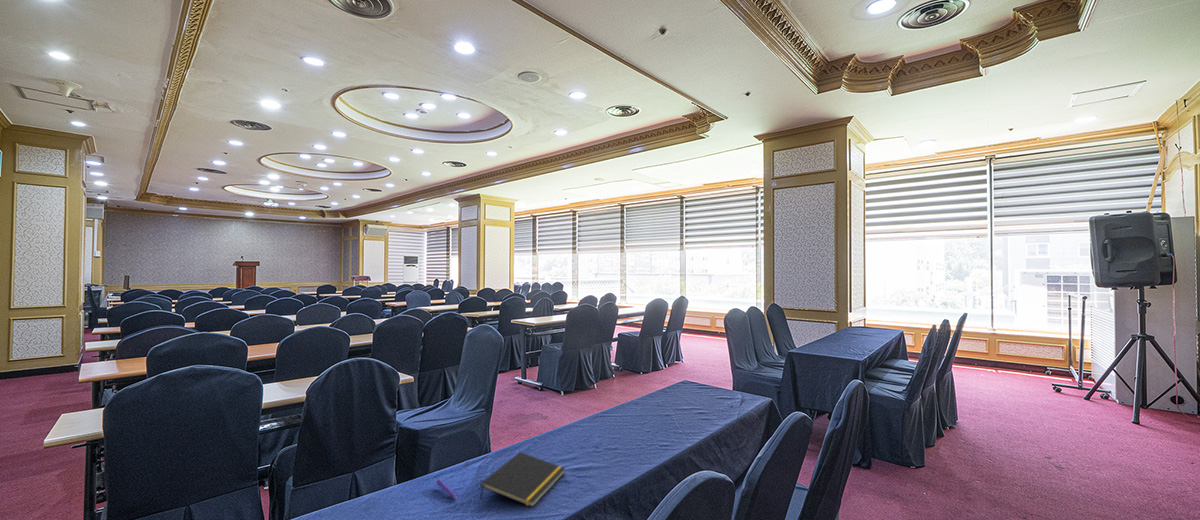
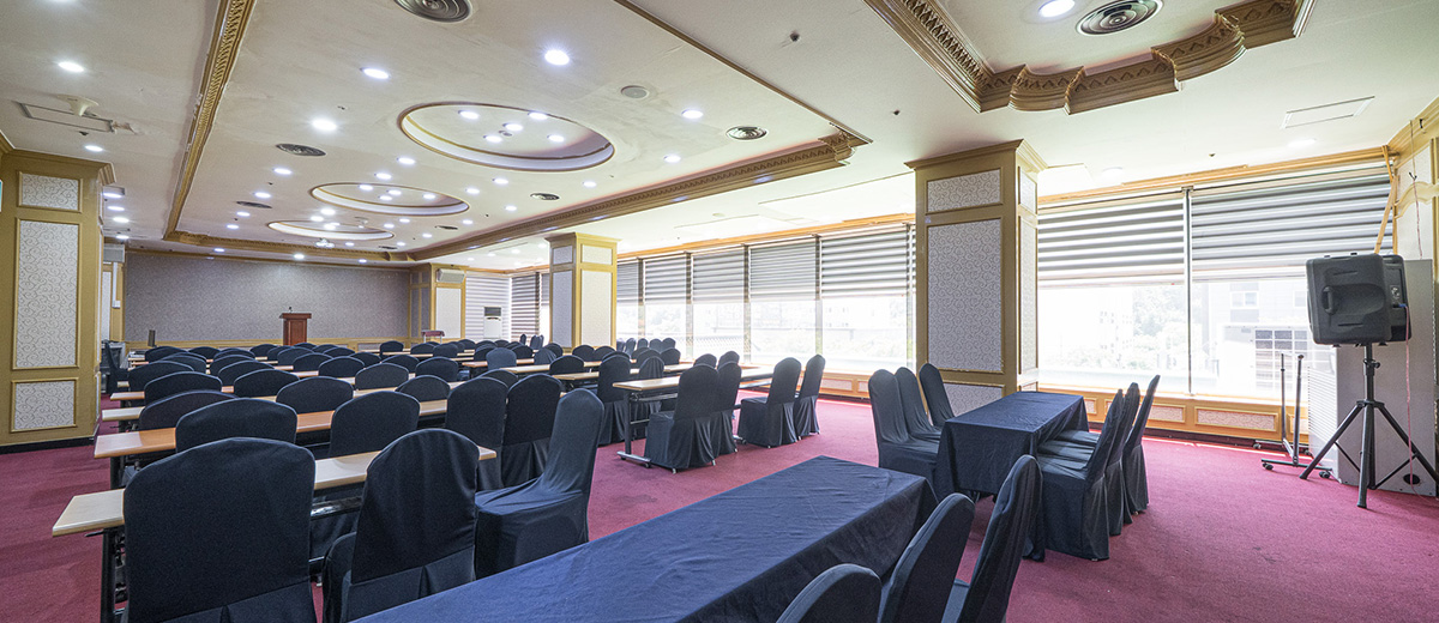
- pen [436,478,458,500]
- notepad [479,451,567,508]
